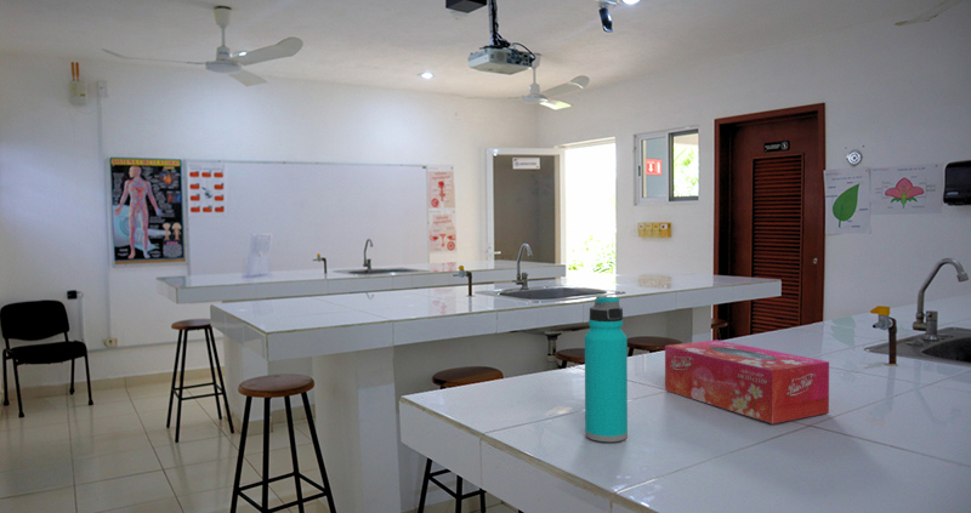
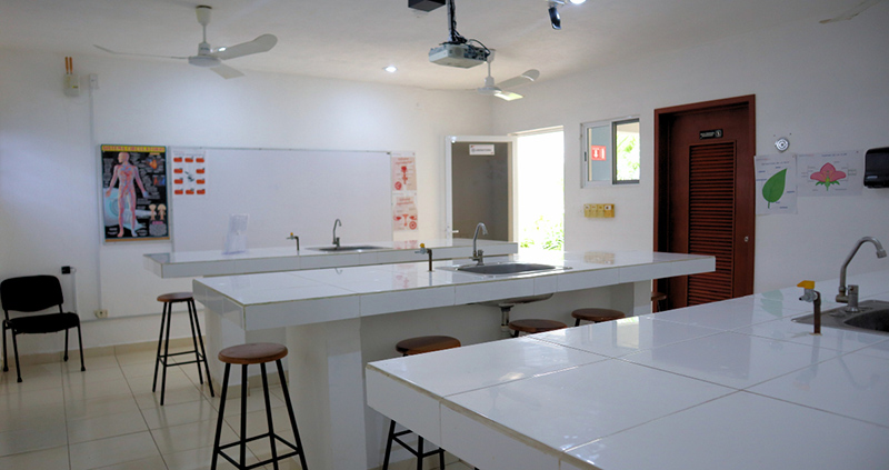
- water bottle [584,295,629,443]
- tissue box [664,338,830,424]
